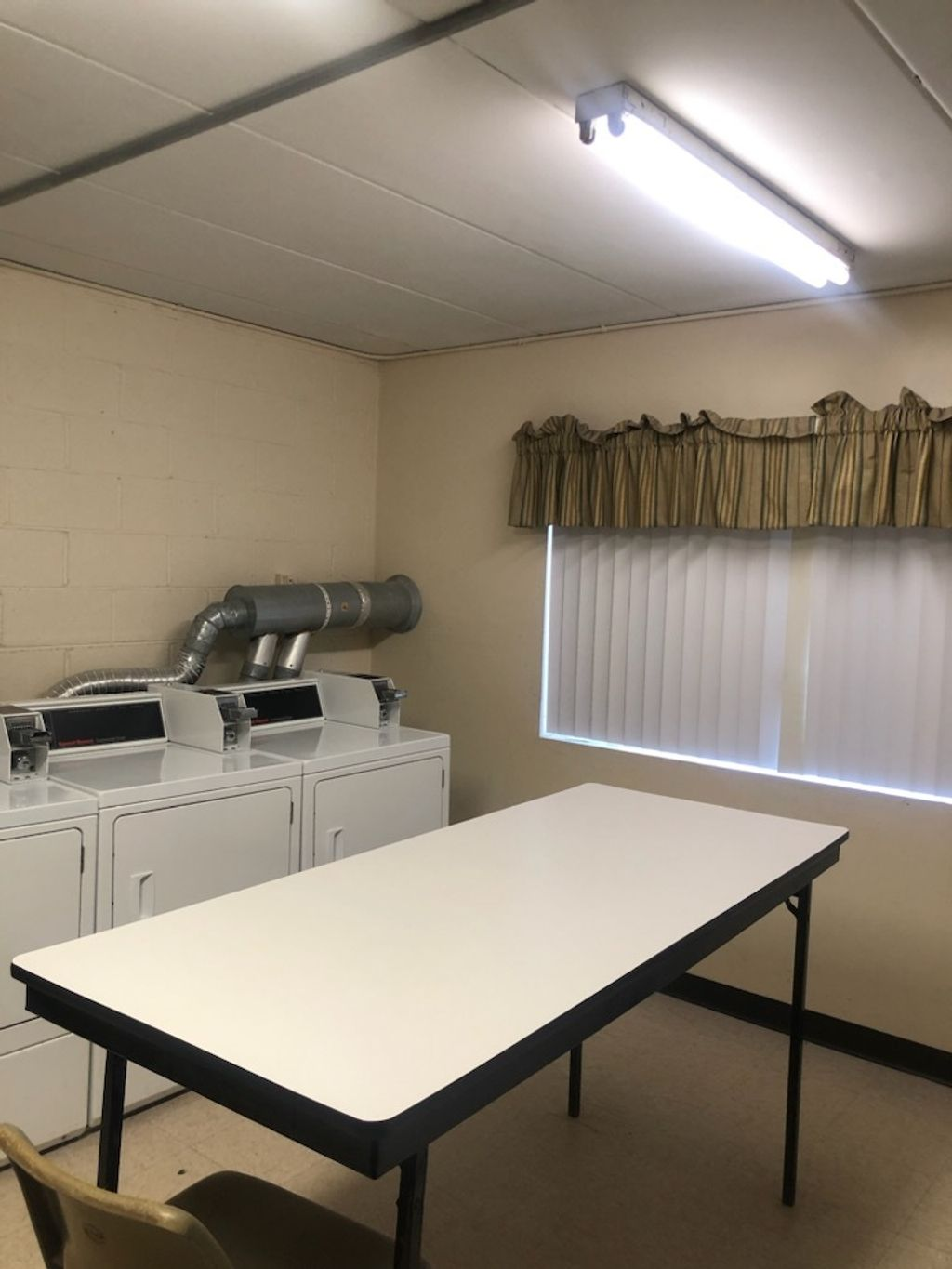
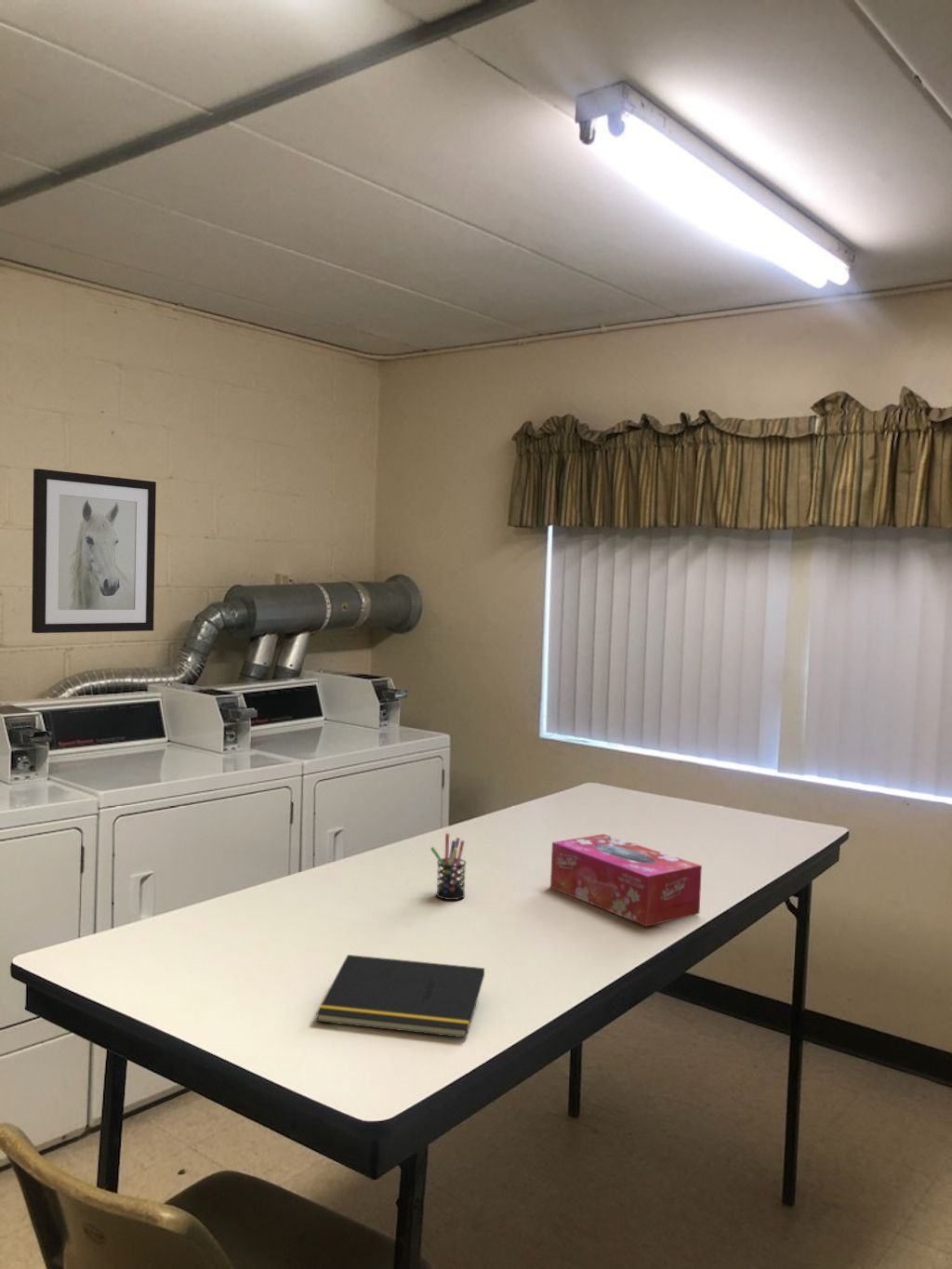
+ tissue box [549,833,703,928]
+ notepad [315,954,485,1038]
+ wall art [31,468,157,634]
+ pen holder [430,832,467,901]
